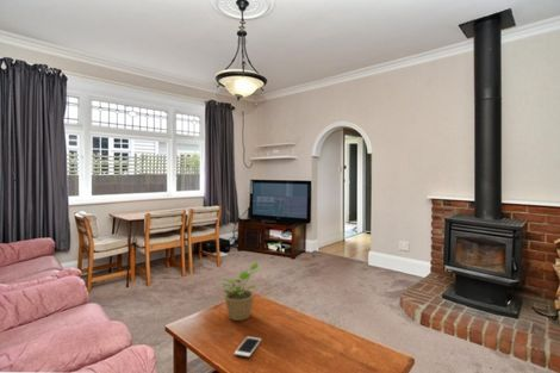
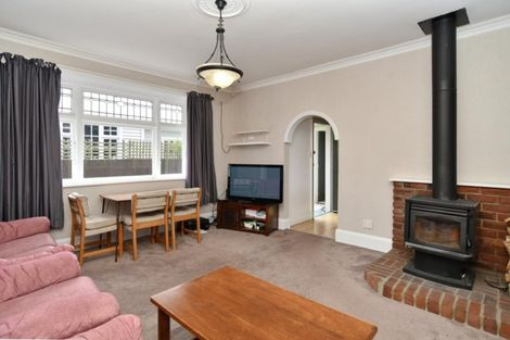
- potted plant [218,262,260,322]
- cell phone [234,335,262,358]
